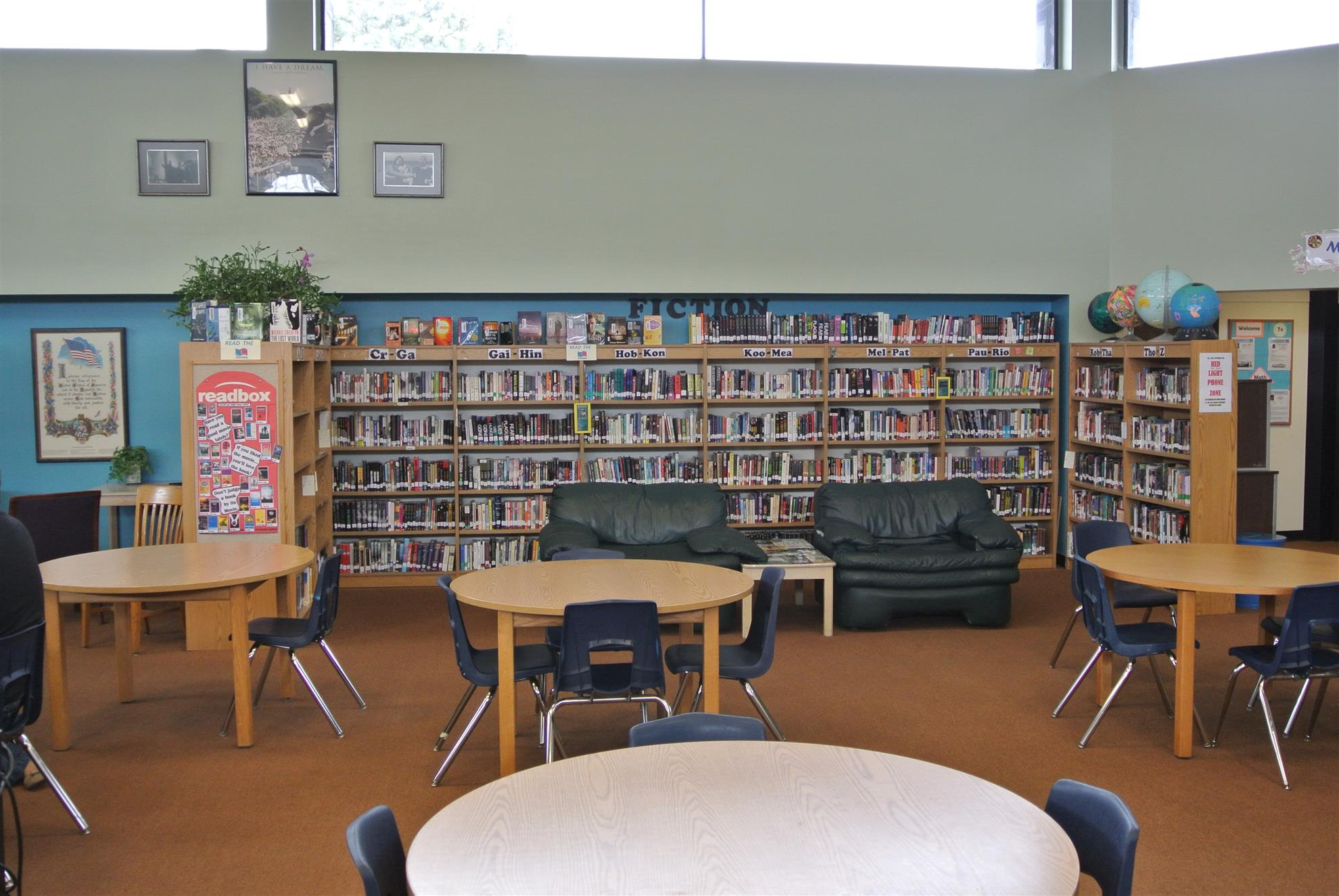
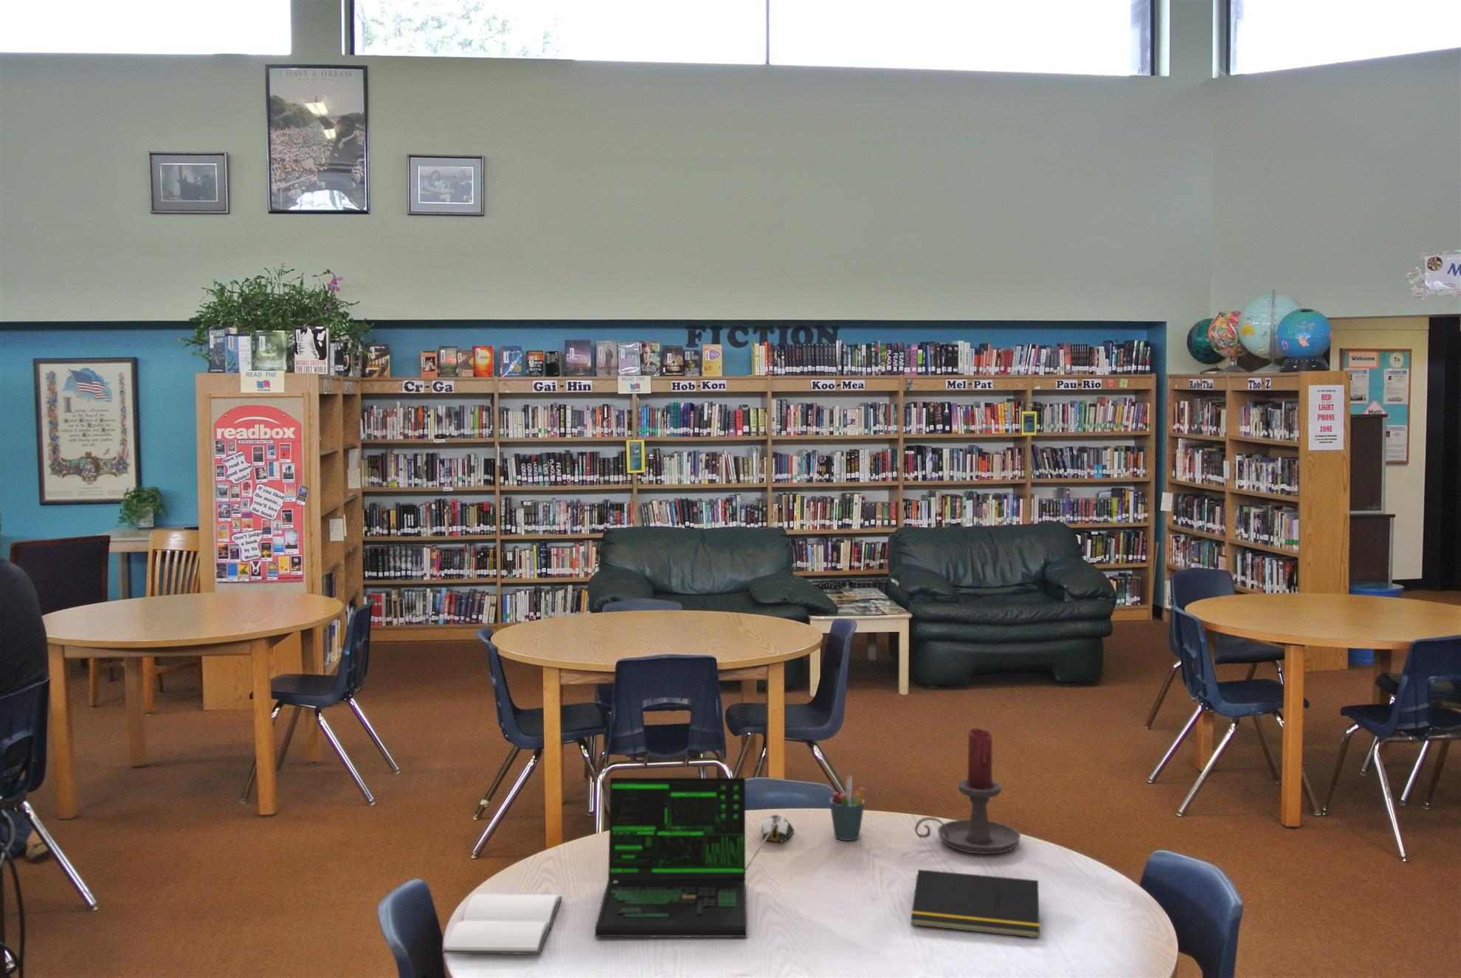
+ candle holder [914,728,1021,855]
+ laptop [594,777,781,938]
+ book [441,893,563,955]
+ notepad [910,869,1041,938]
+ pen holder [828,775,866,842]
+ computer mouse [761,814,795,847]
